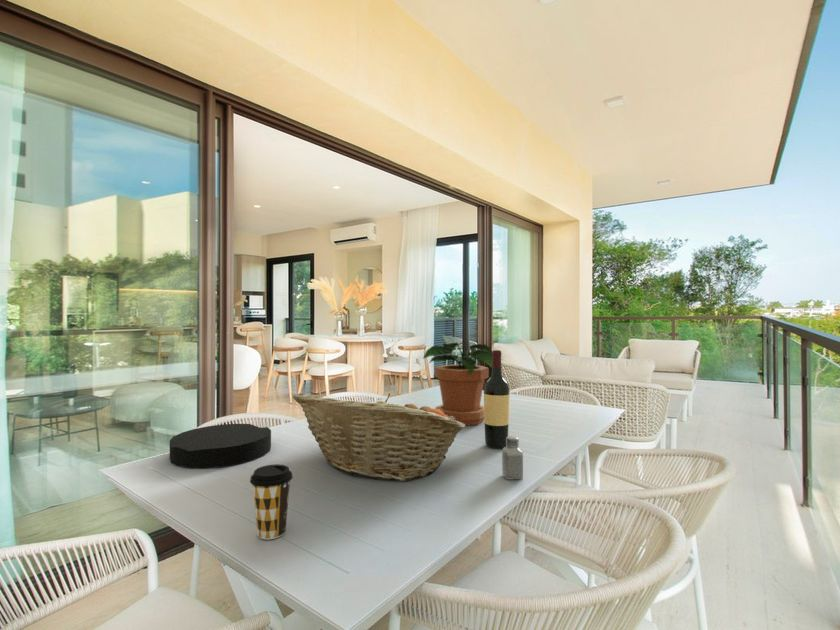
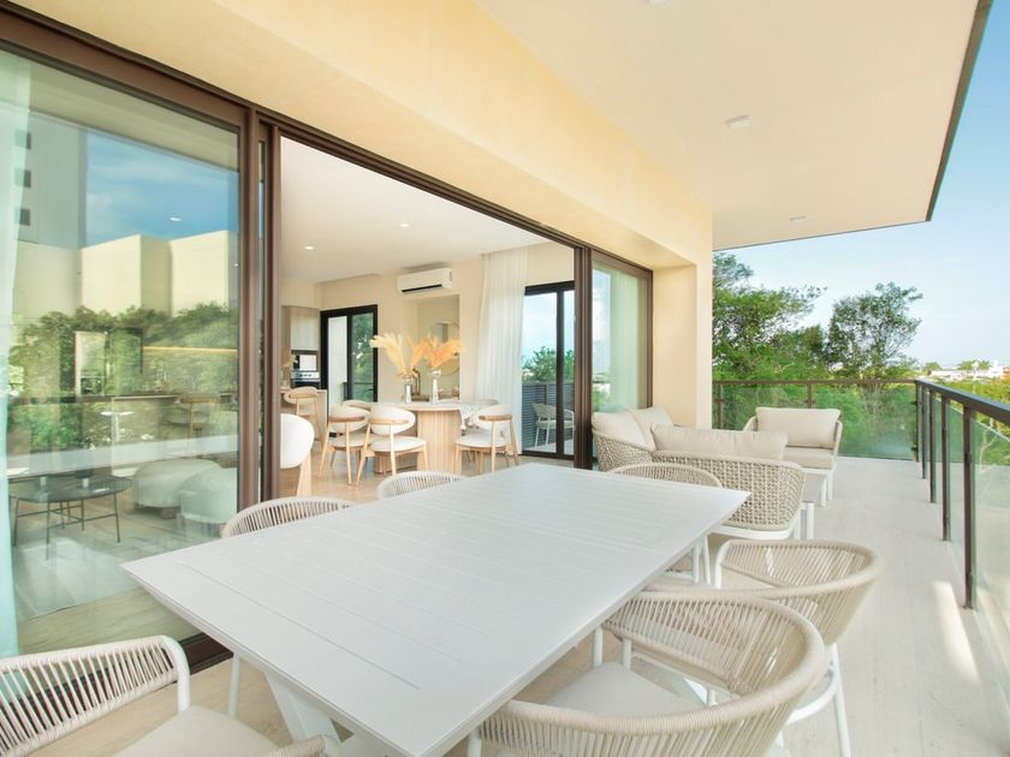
- plate [169,423,272,469]
- fruit basket [292,392,466,482]
- potted plant [422,342,492,427]
- wine bottle [483,349,511,449]
- coffee cup [249,463,294,541]
- saltshaker [501,435,524,480]
